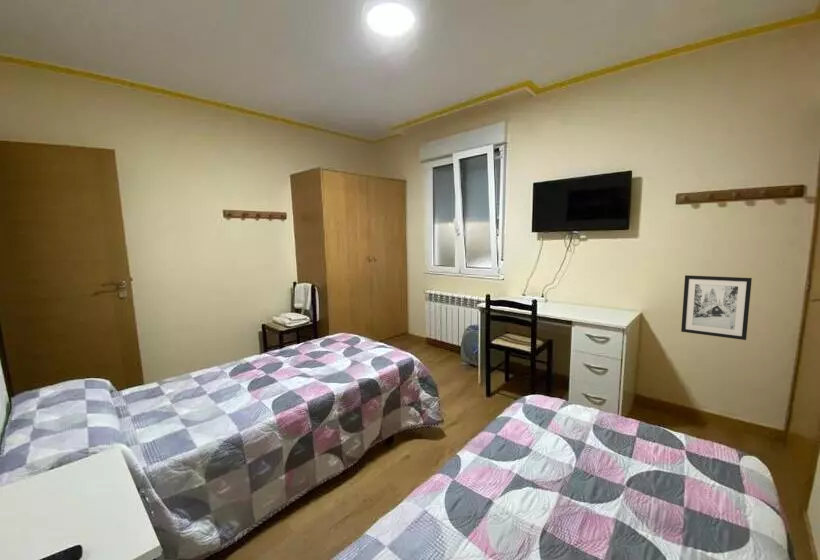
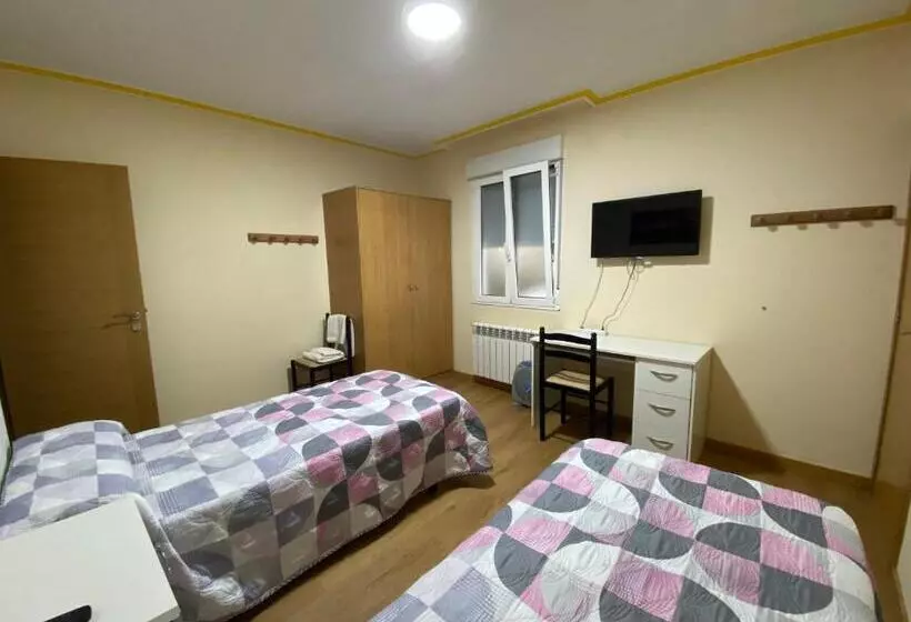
- wall art [680,274,753,341]
